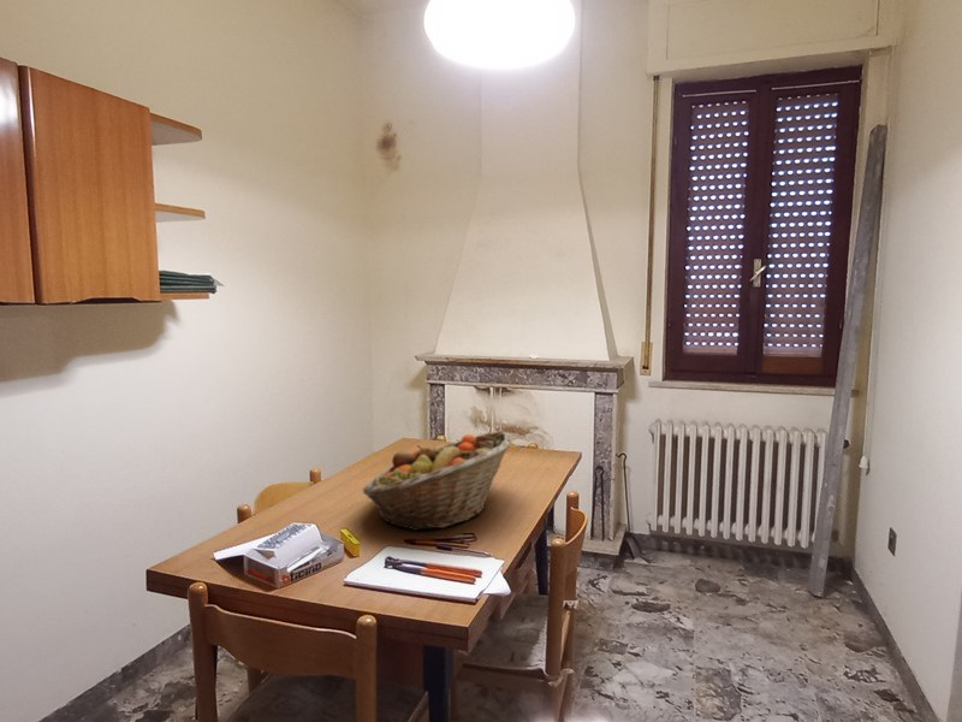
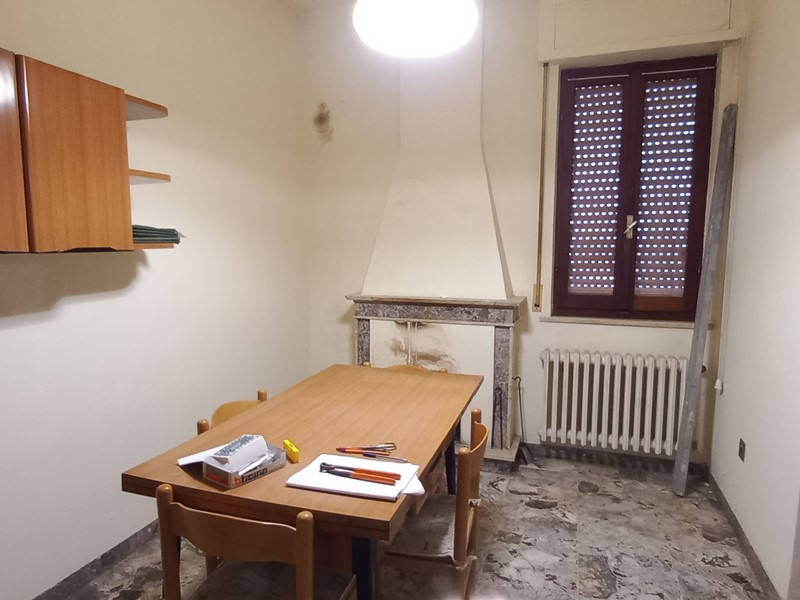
- fruit basket [362,430,513,532]
